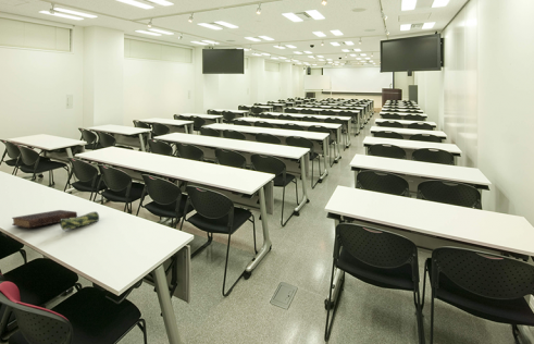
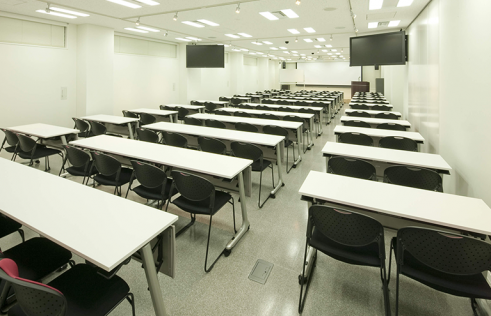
- book [11,209,78,229]
- pencil case [59,210,100,231]
